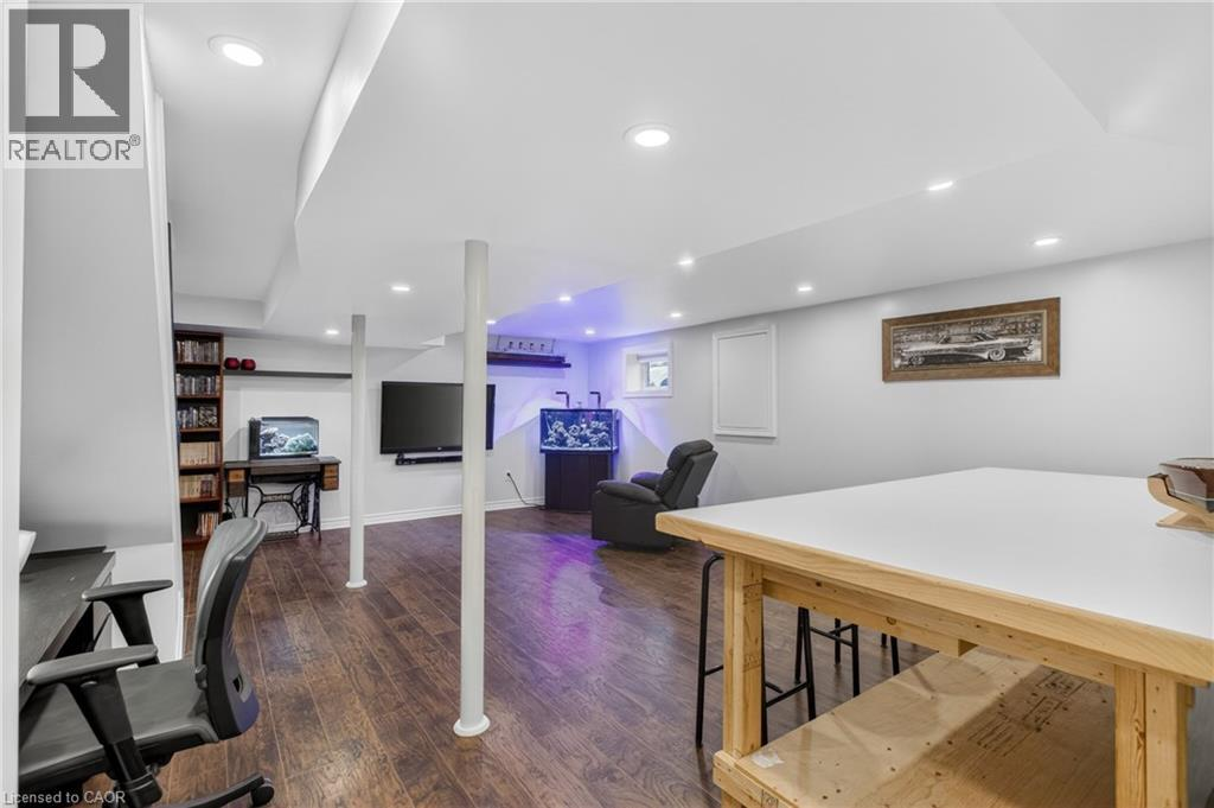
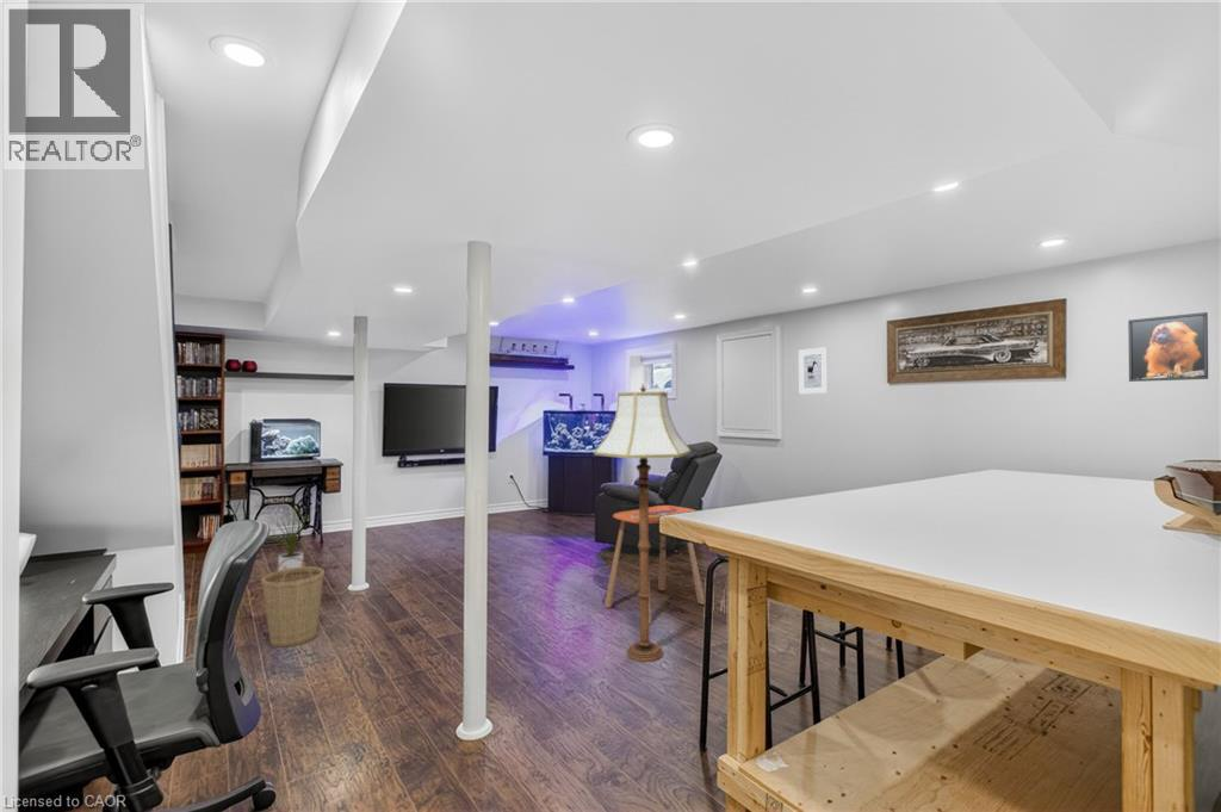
+ basket [260,557,326,649]
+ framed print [798,346,829,395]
+ floor lamp [593,383,693,663]
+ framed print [1127,311,1209,383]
+ house plant [267,504,318,571]
+ side table [603,504,706,626]
